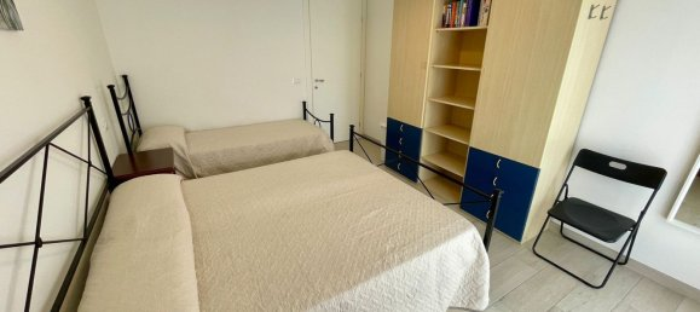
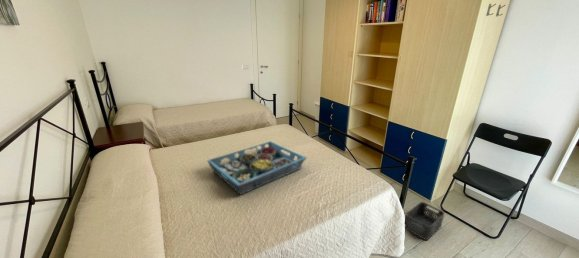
+ storage bin [404,201,446,241]
+ serving tray [207,140,308,196]
